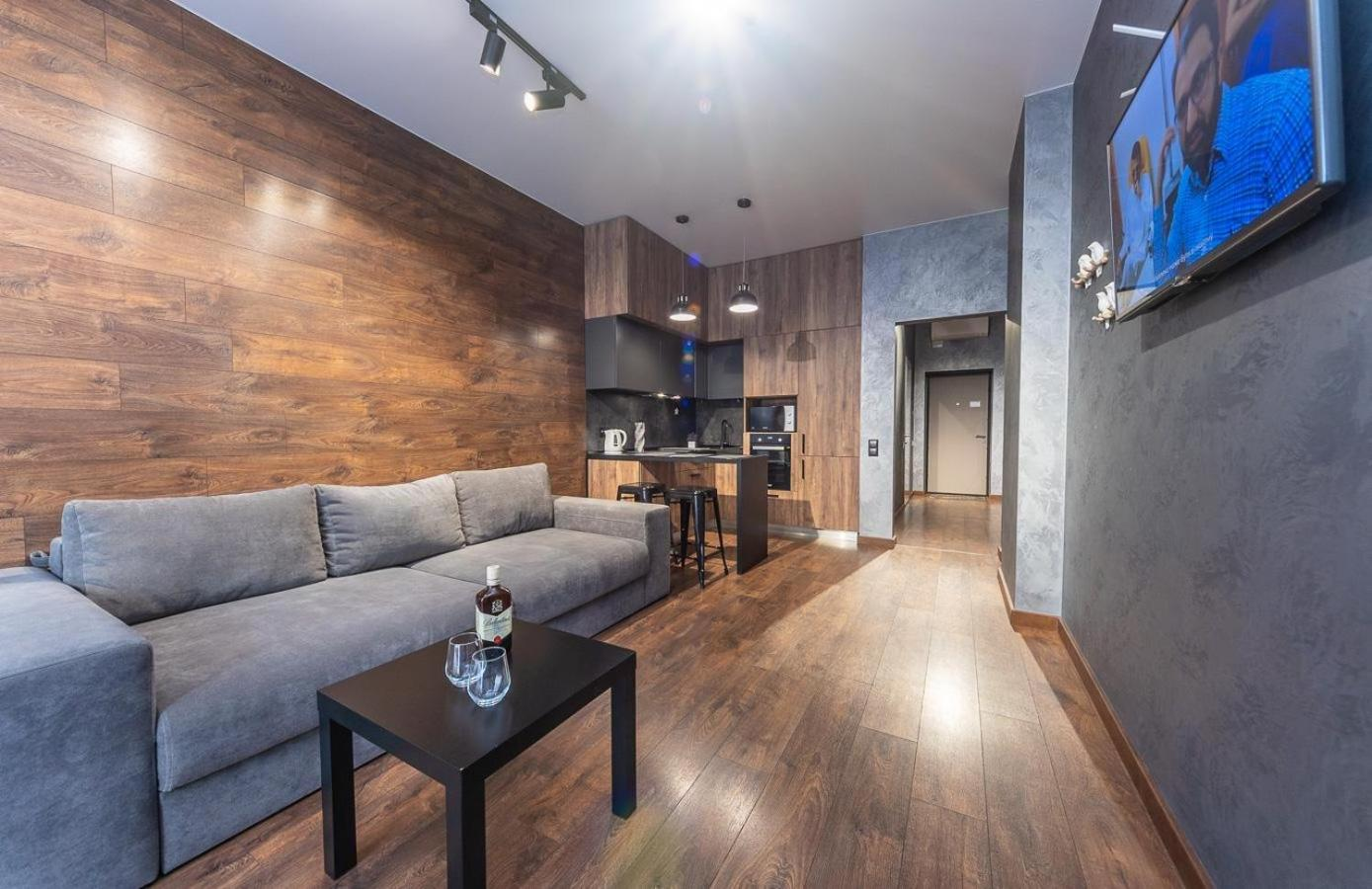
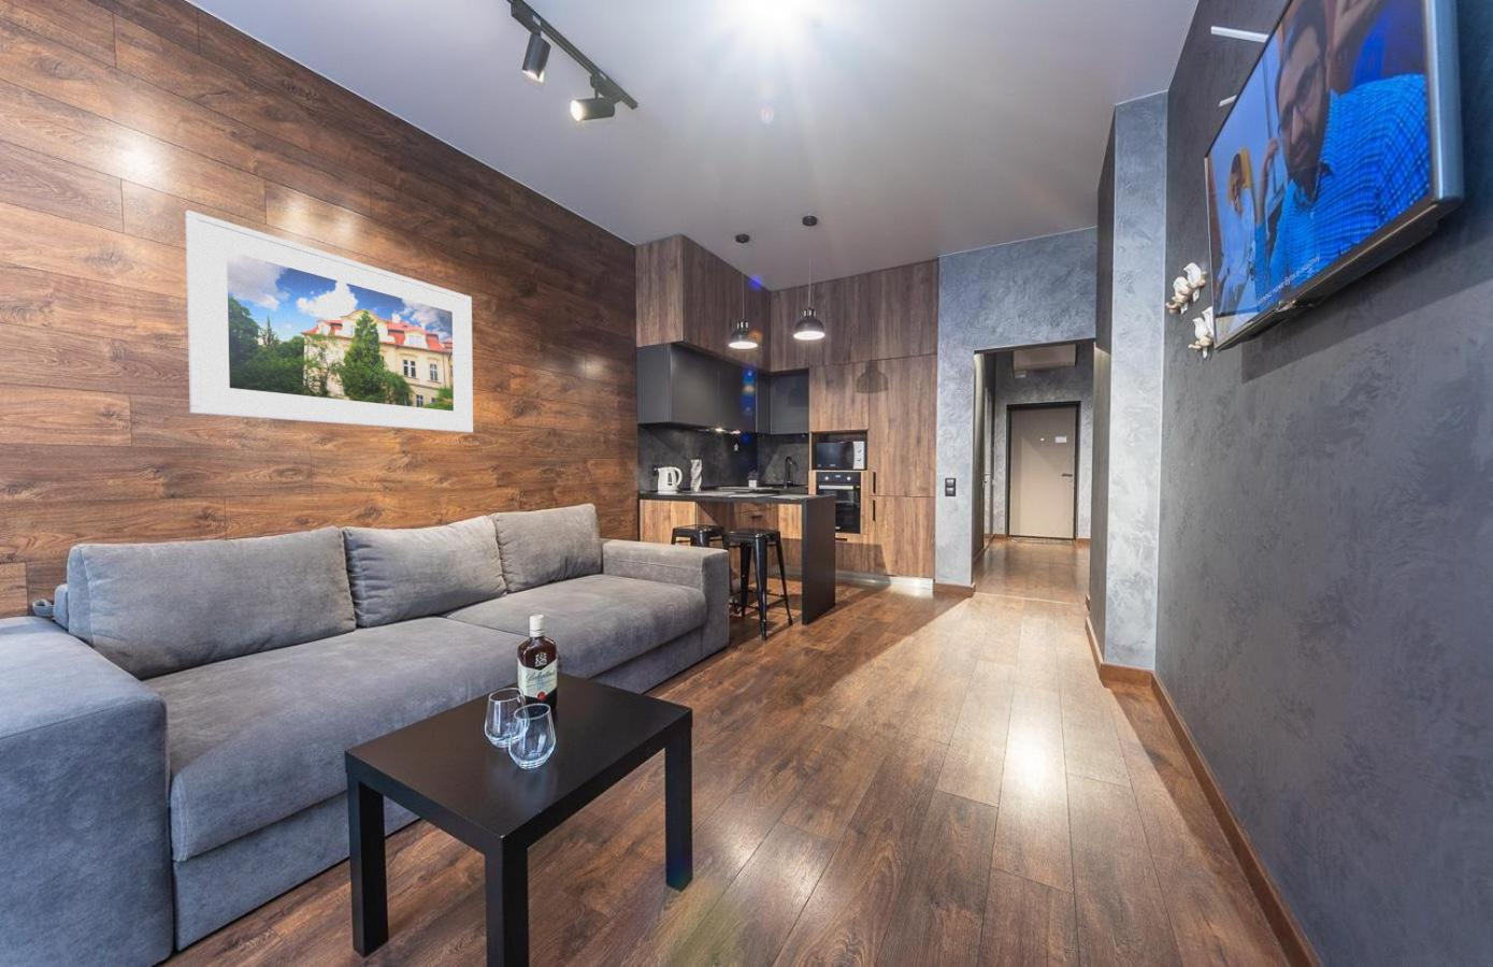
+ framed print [185,210,474,434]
